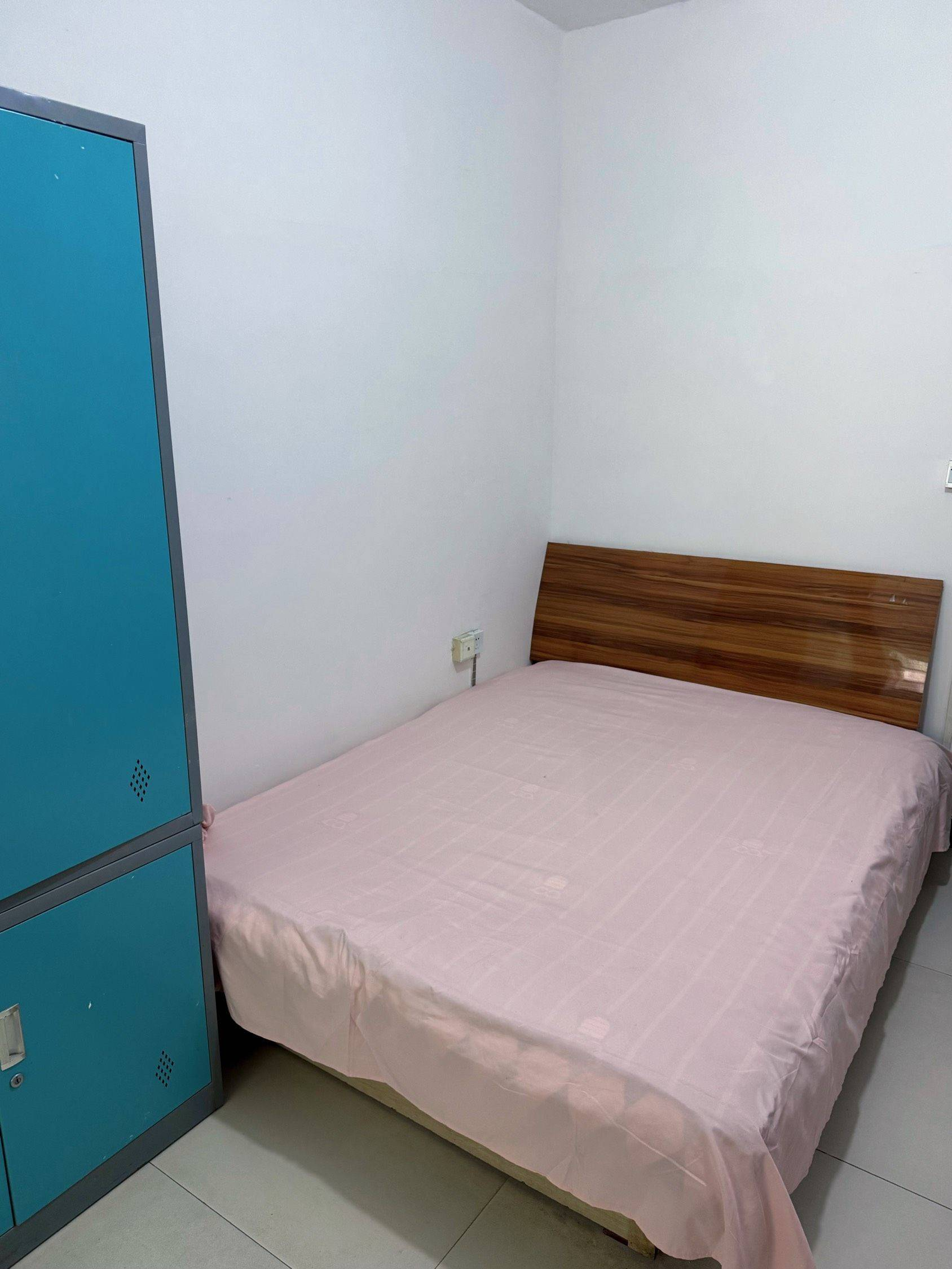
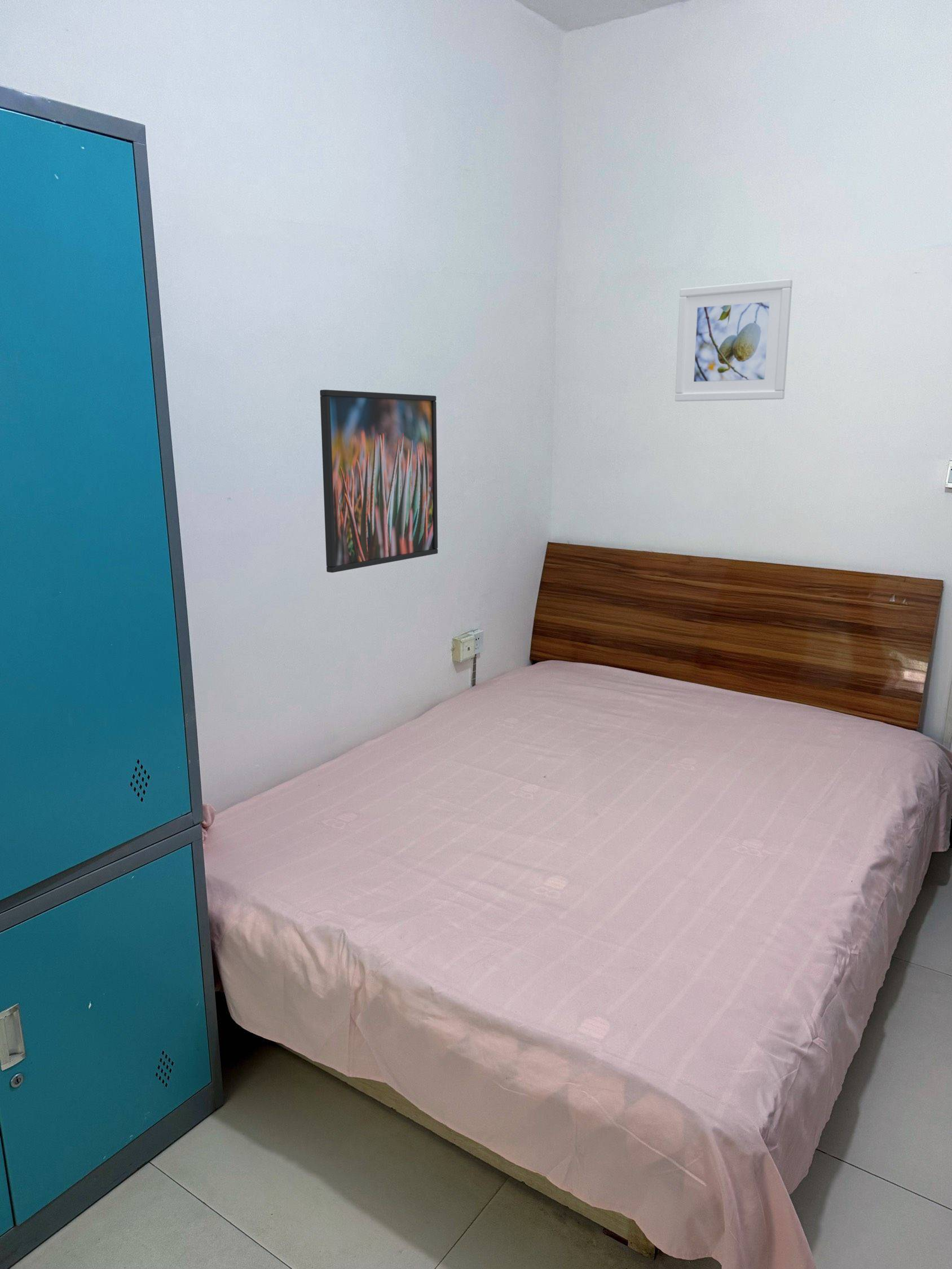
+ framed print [319,389,438,573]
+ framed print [675,278,793,402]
